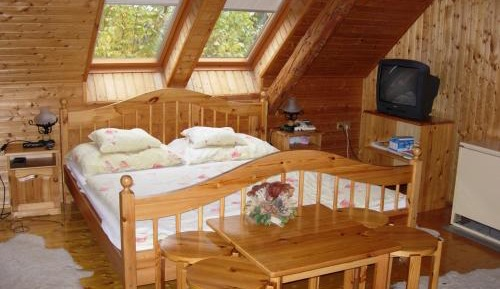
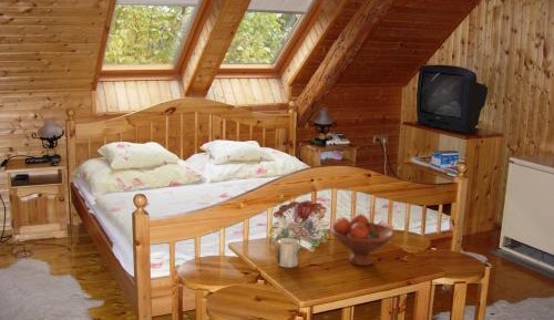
+ mug [276,237,300,268]
+ fruit bowl [329,213,396,267]
